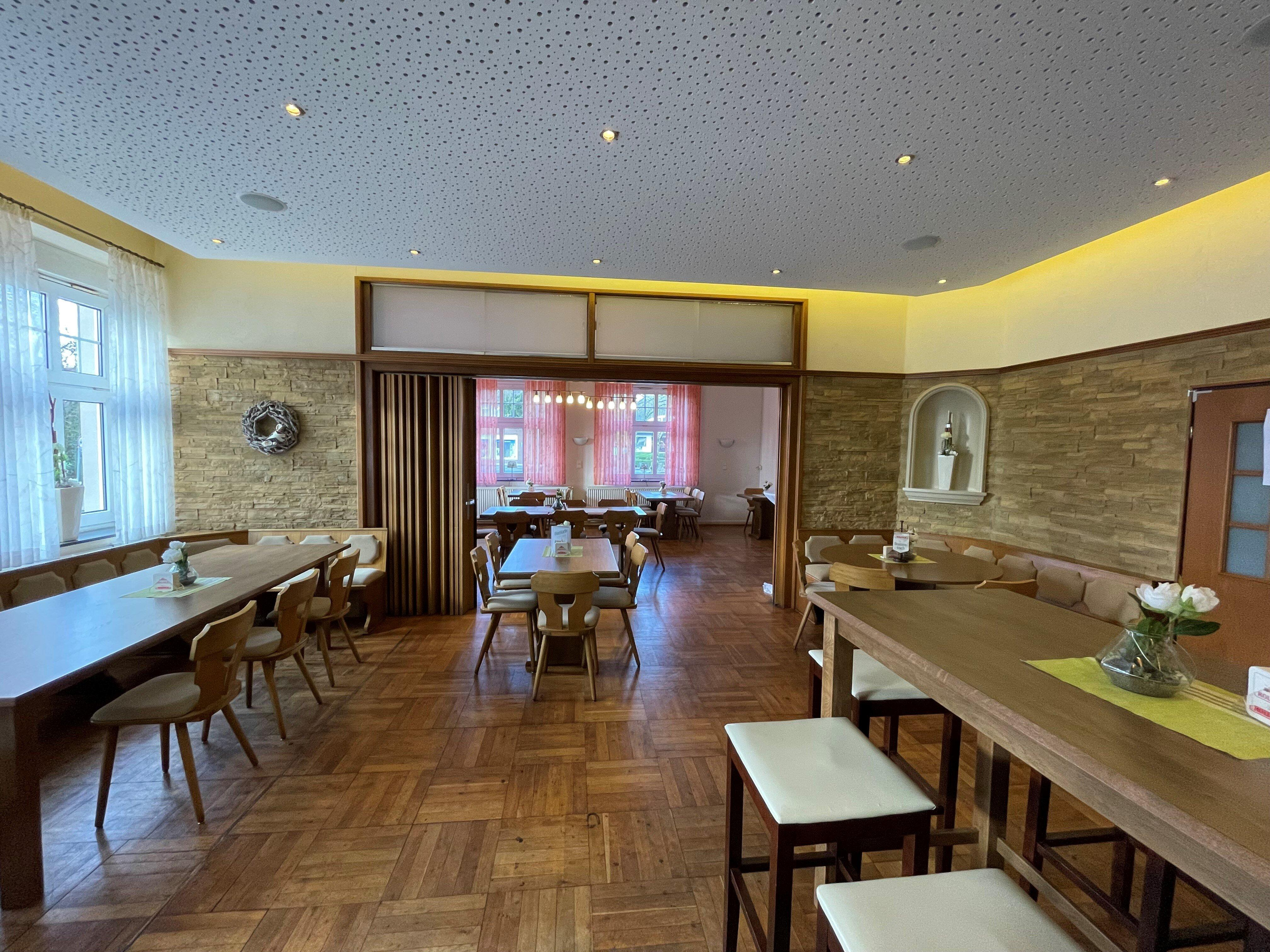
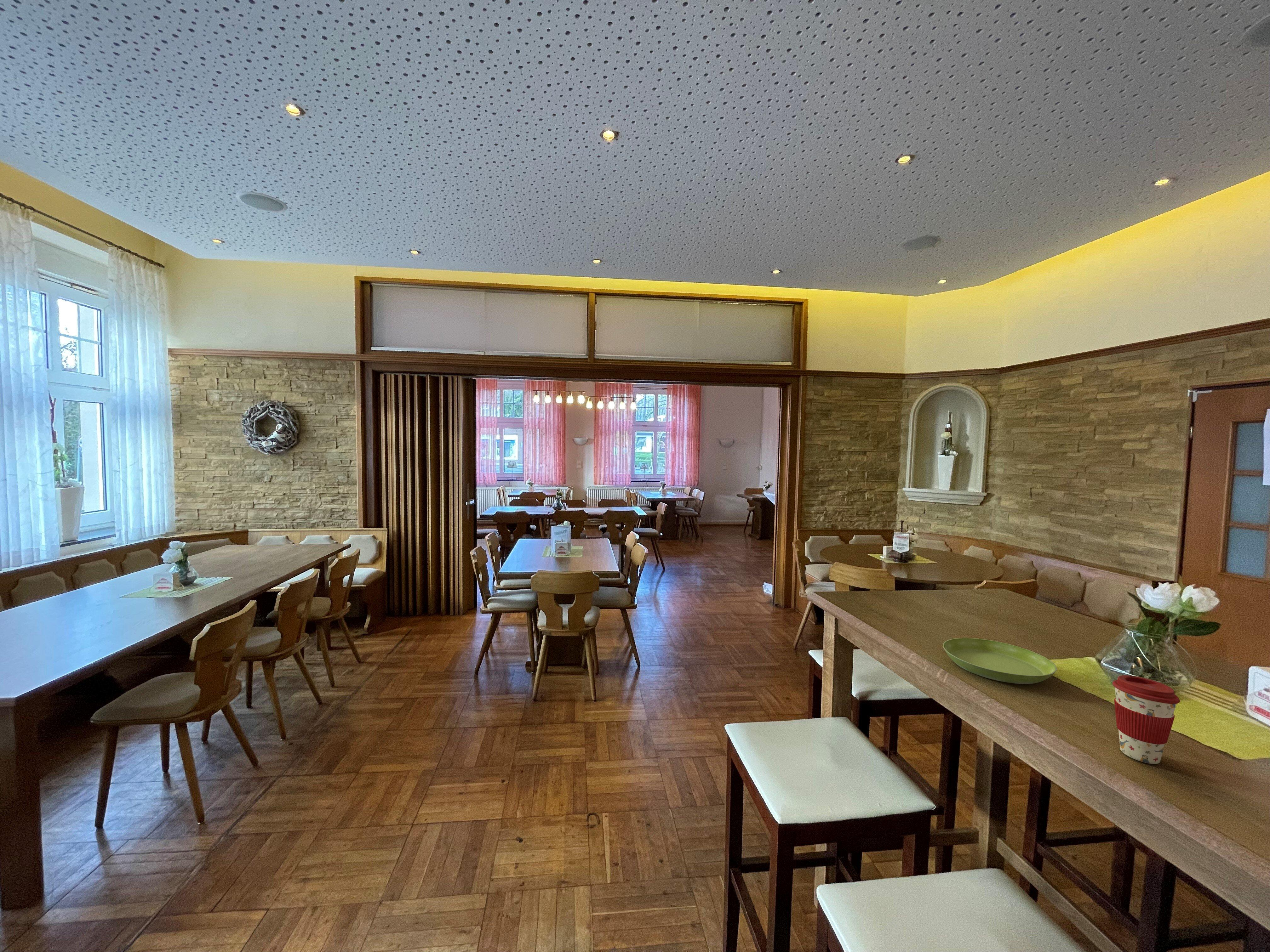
+ saucer [942,637,1057,684]
+ coffee cup [1112,675,1180,764]
